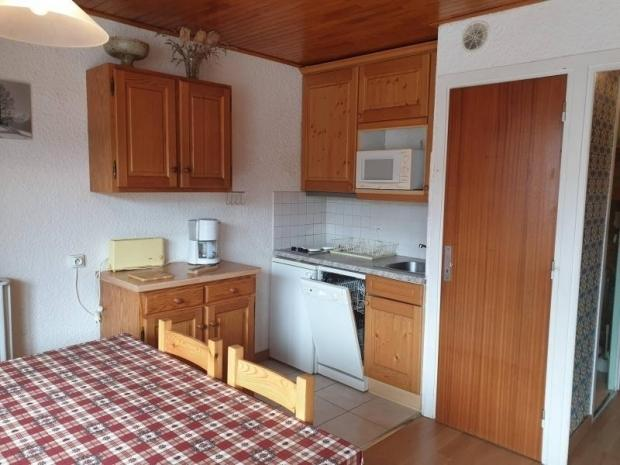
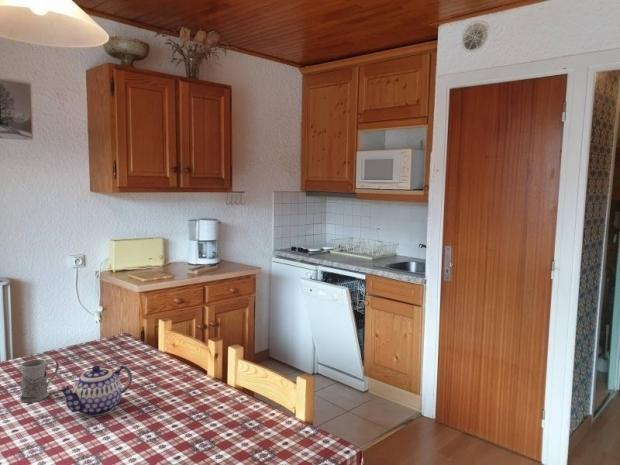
+ teapot [57,364,133,417]
+ mug [19,358,60,403]
